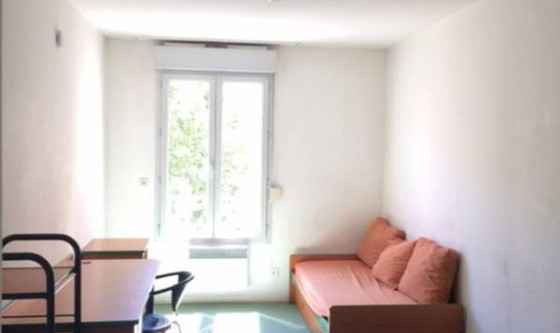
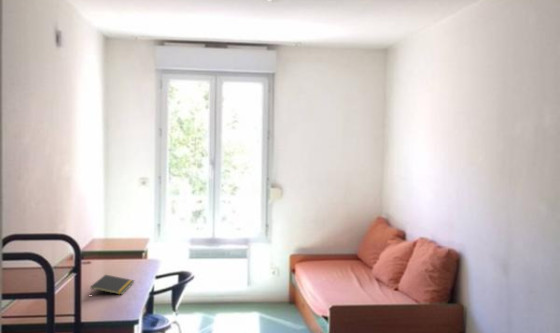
+ notepad [89,274,136,296]
